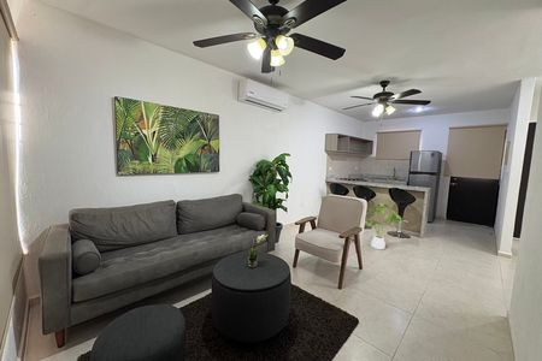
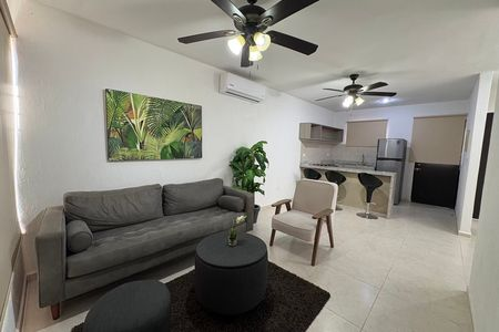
- house plant [364,202,405,250]
